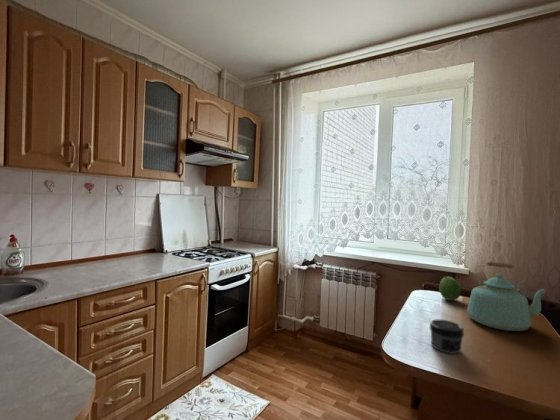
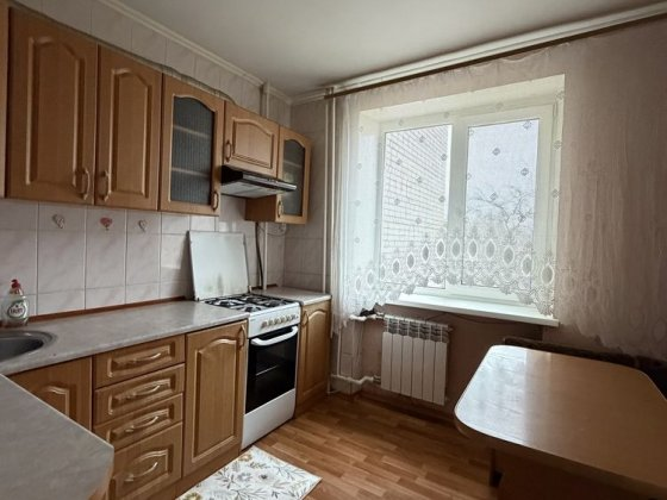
- kettle [466,261,547,332]
- fruit [438,275,462,301]
- jar [429,319,465,355]
